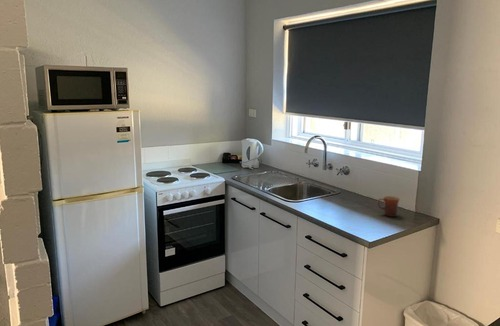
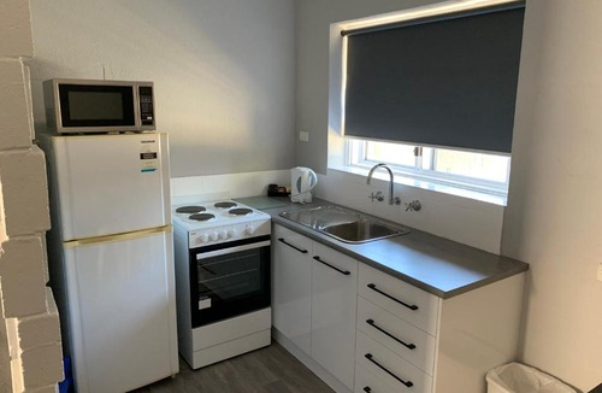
- mug [377,195,401,218]
